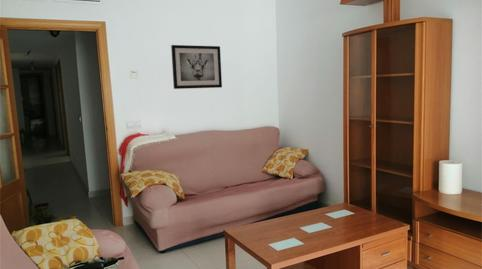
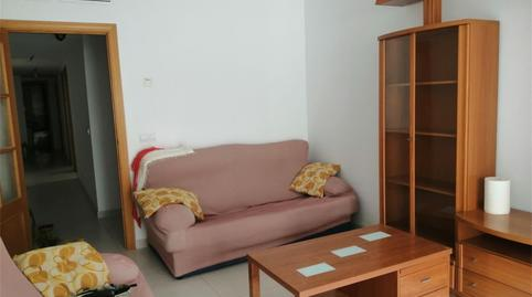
- wall art [170,44,223,90]
